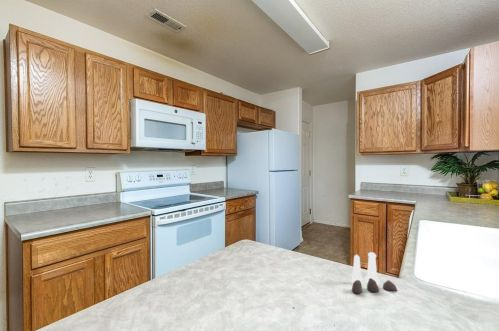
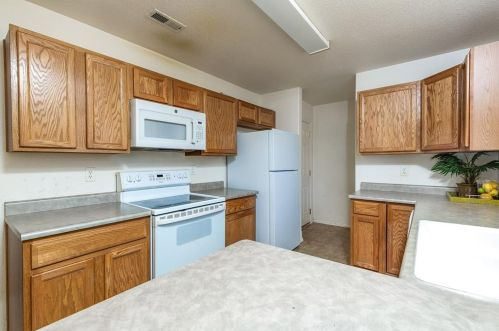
- salt and pepper shaker set [350,251,398,294]
